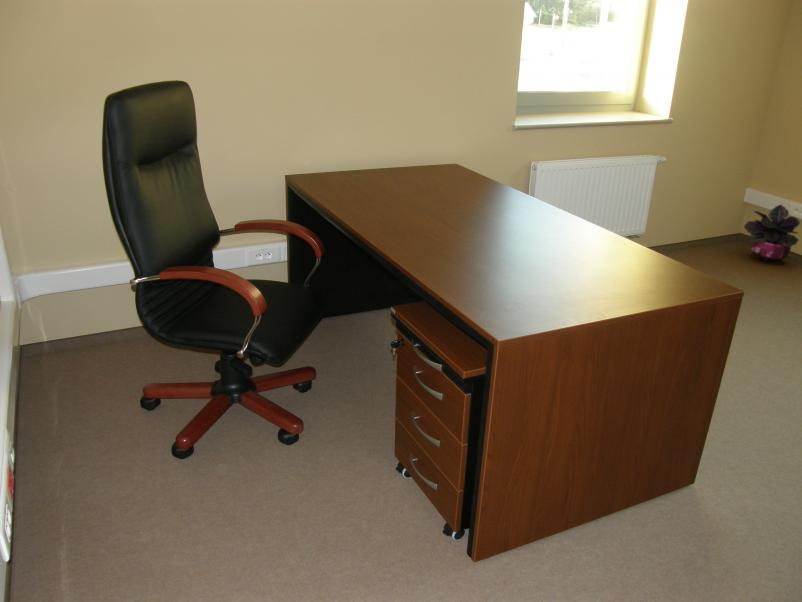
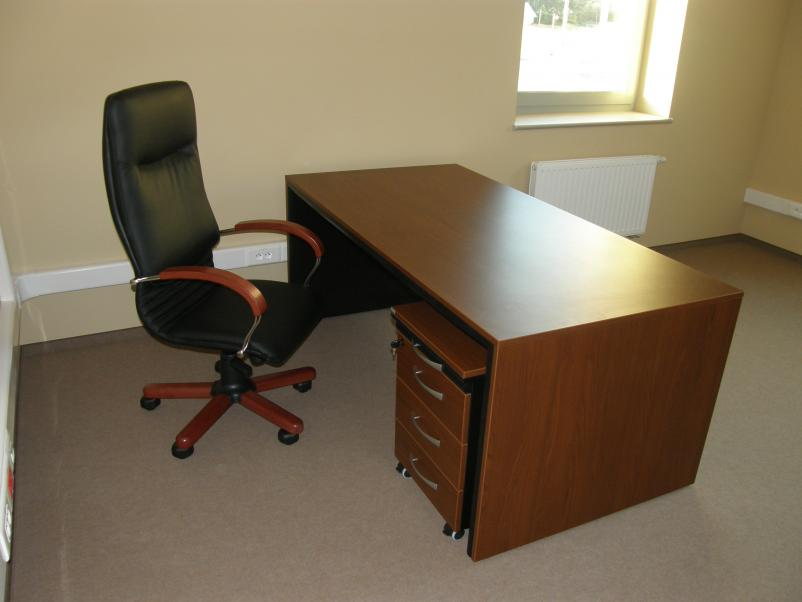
- potted plant [743,203,801,266]
